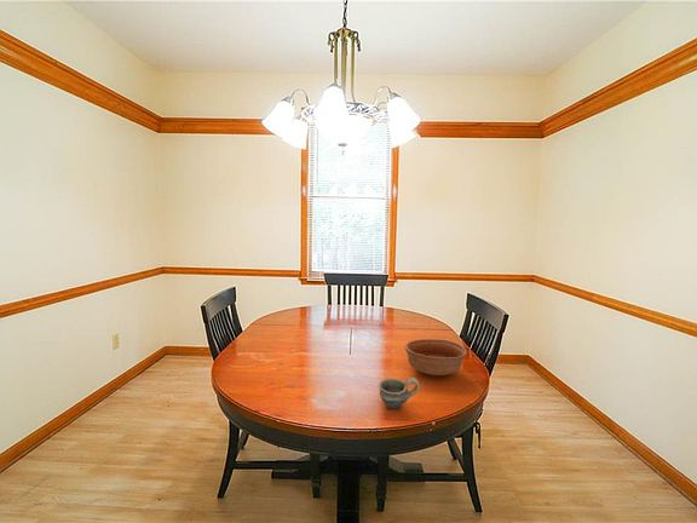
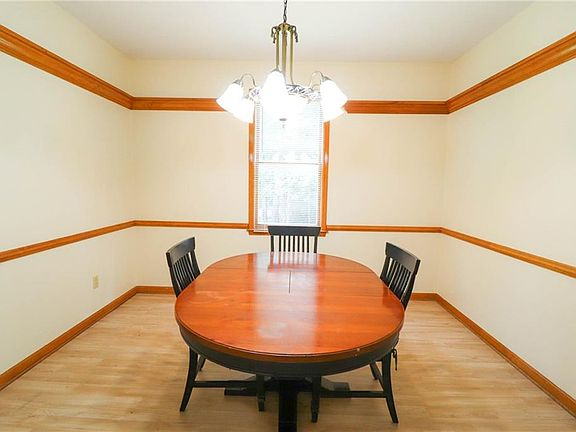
- cup [378,377,421,410]
- bowl [404,338,468,377]
